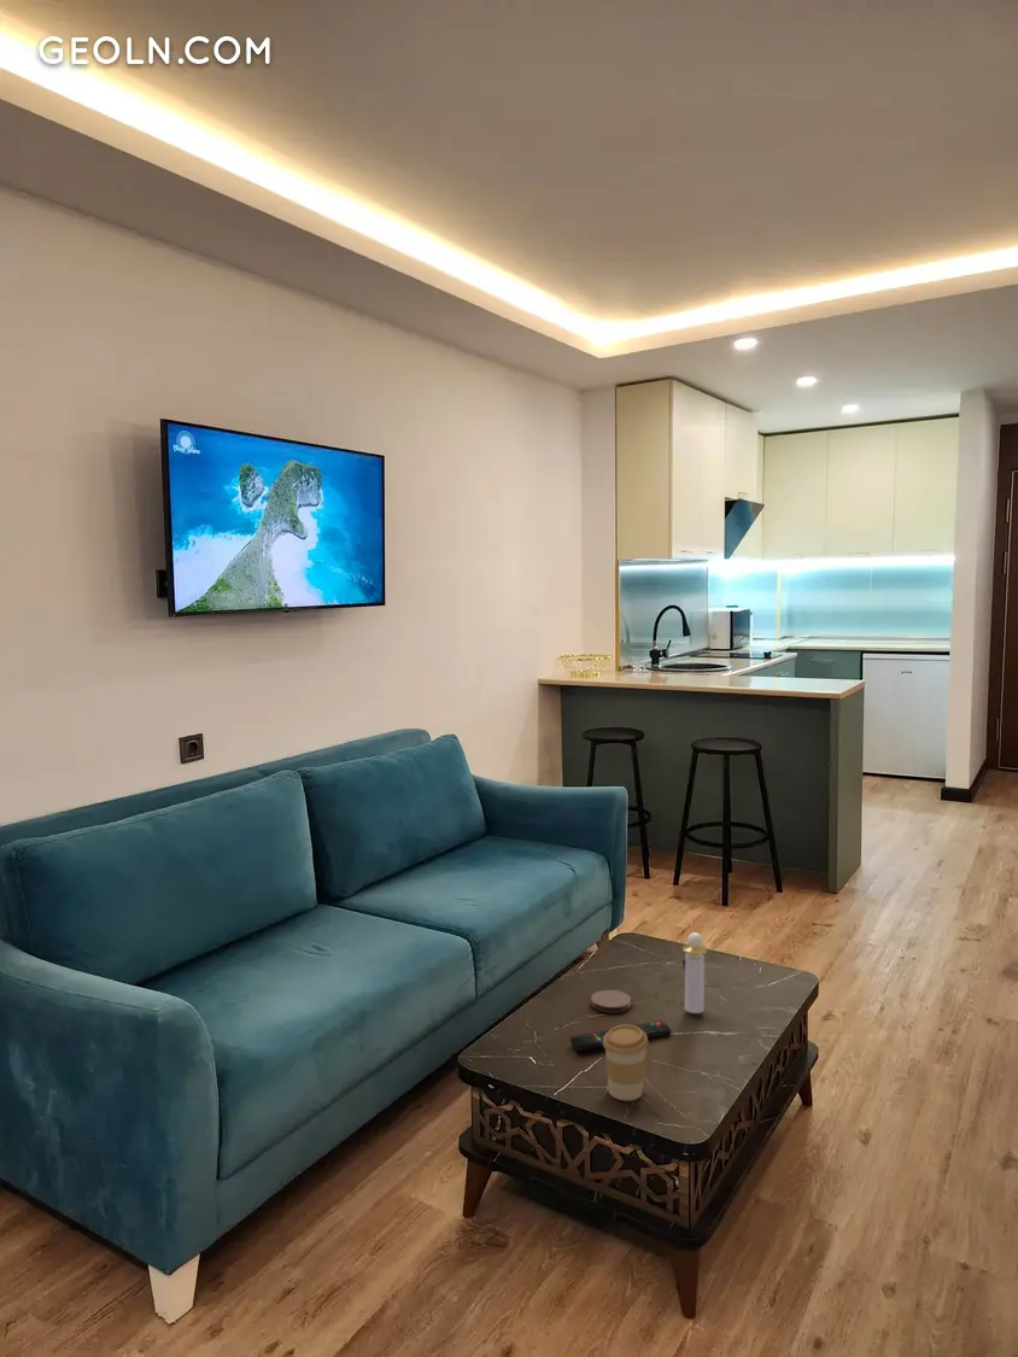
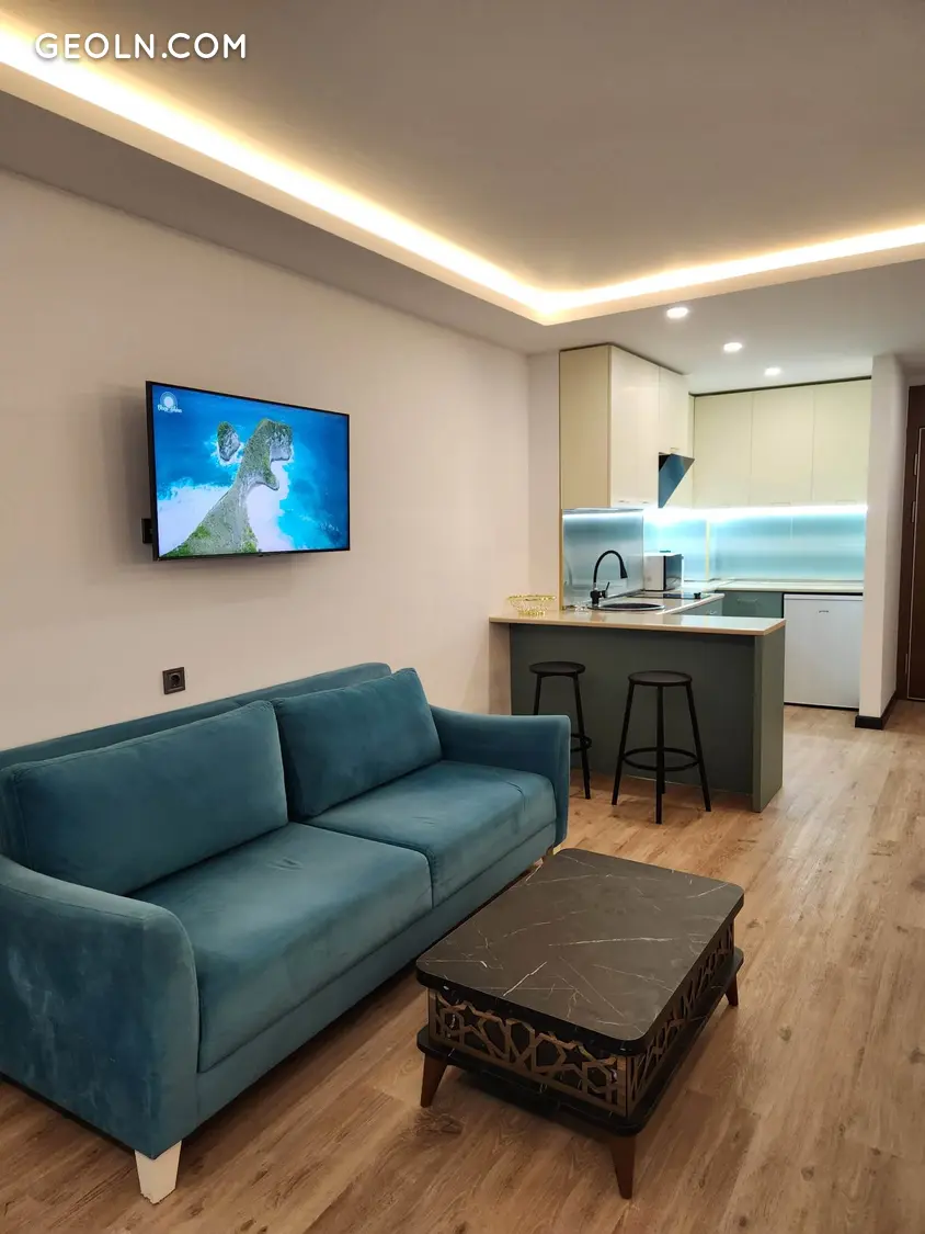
- remote control [568,1019,672,1052]
- coffee cup [602,1024,649,1101]
- perfume bottle [681,931,708,1014]
- coaster [590,989,632,1013]
